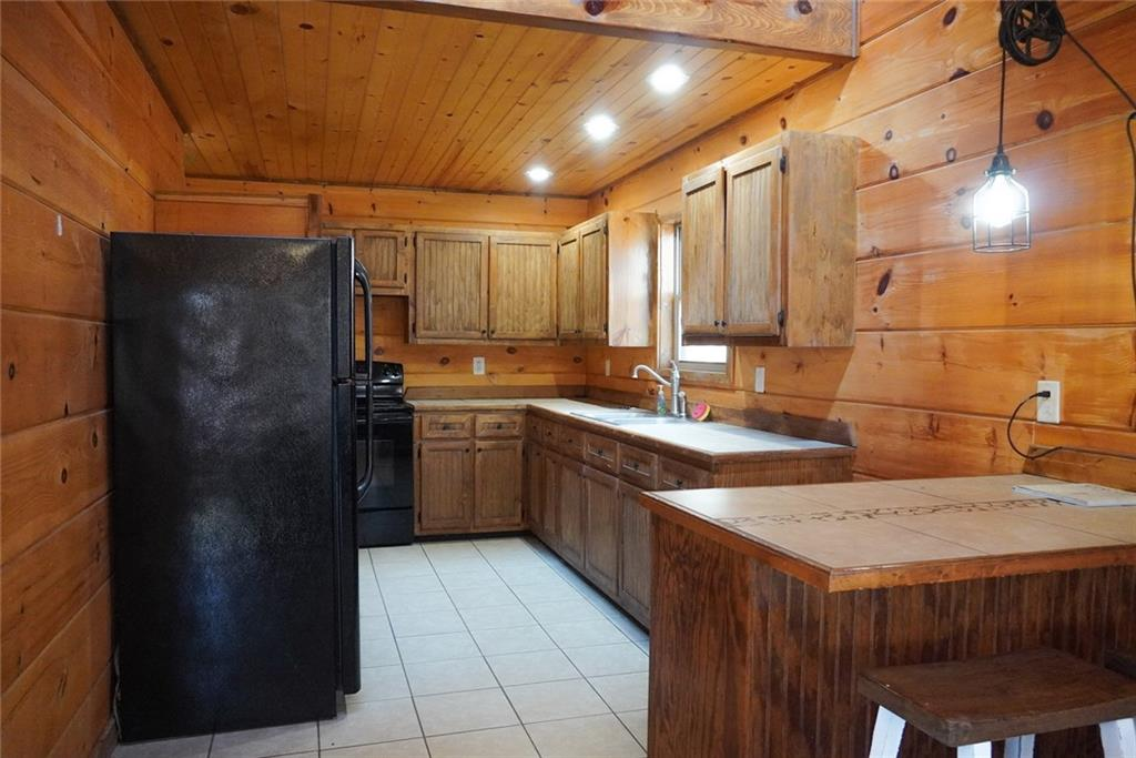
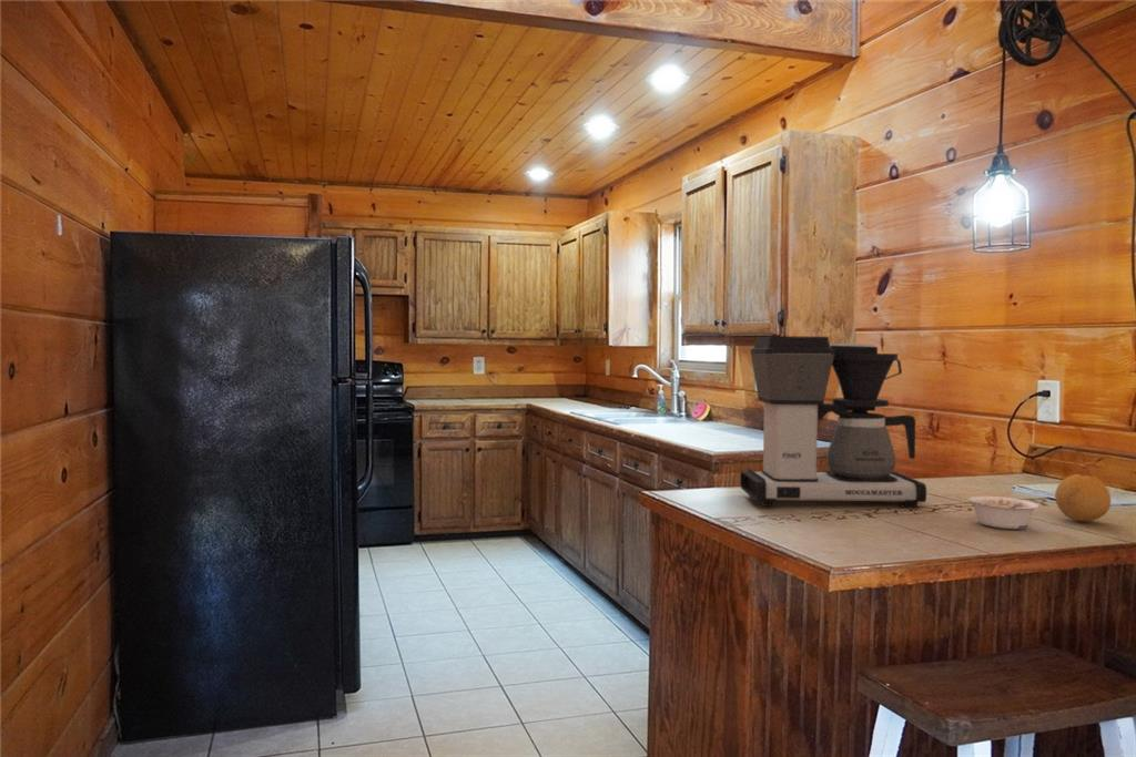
+ coffee maker [739,335,927,509]
+ legume [967,495,1041,530]
+ fruit [1054,473,1112,522]
